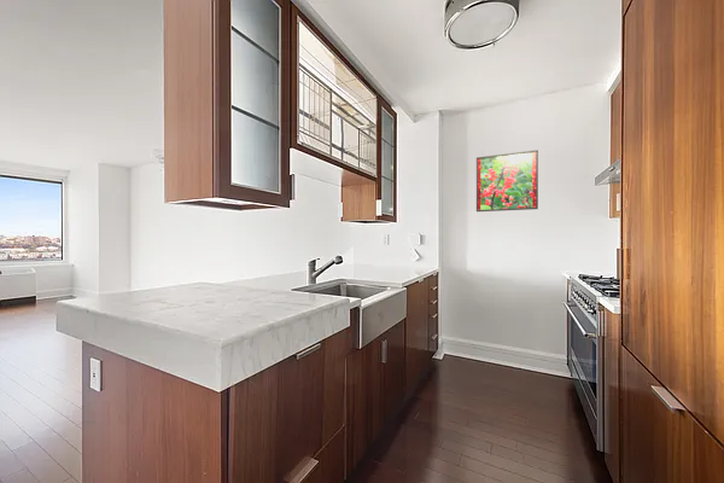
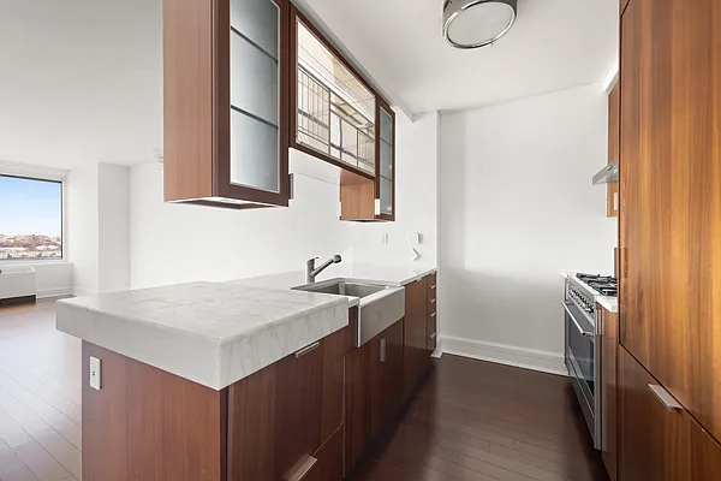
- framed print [475,149,539,213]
